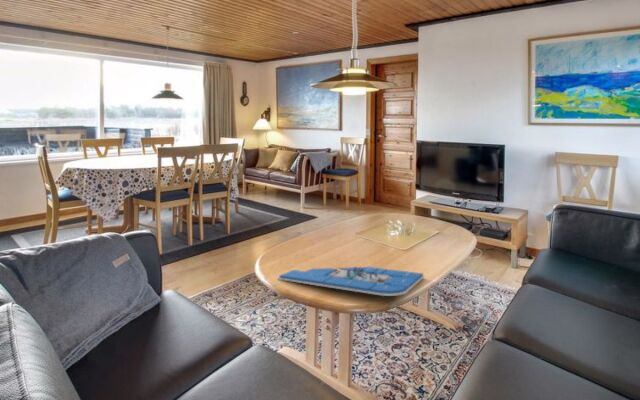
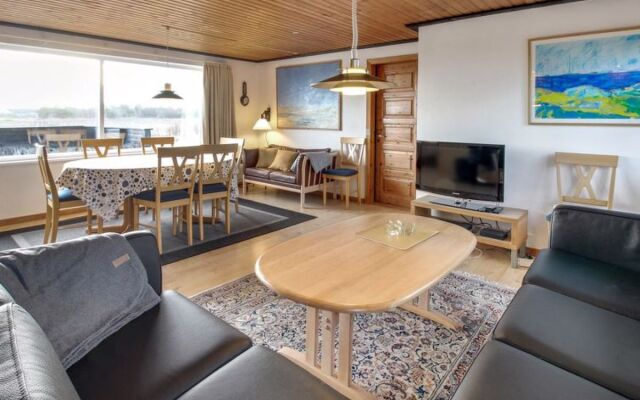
- board game [276,266,426,297]
